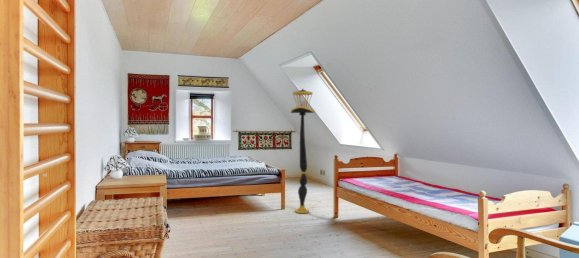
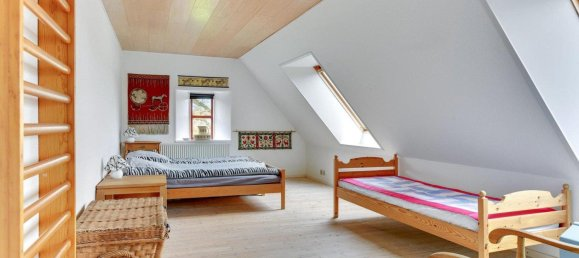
- floor lamp [290,88,316,215]
